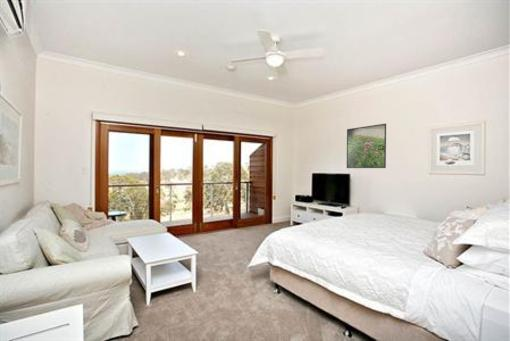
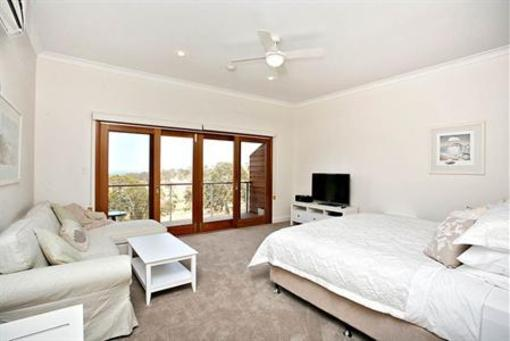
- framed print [346,123,387,169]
